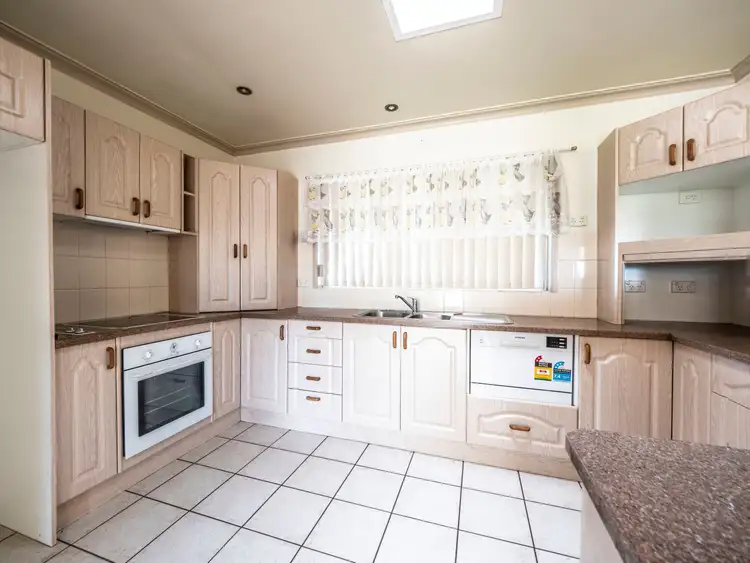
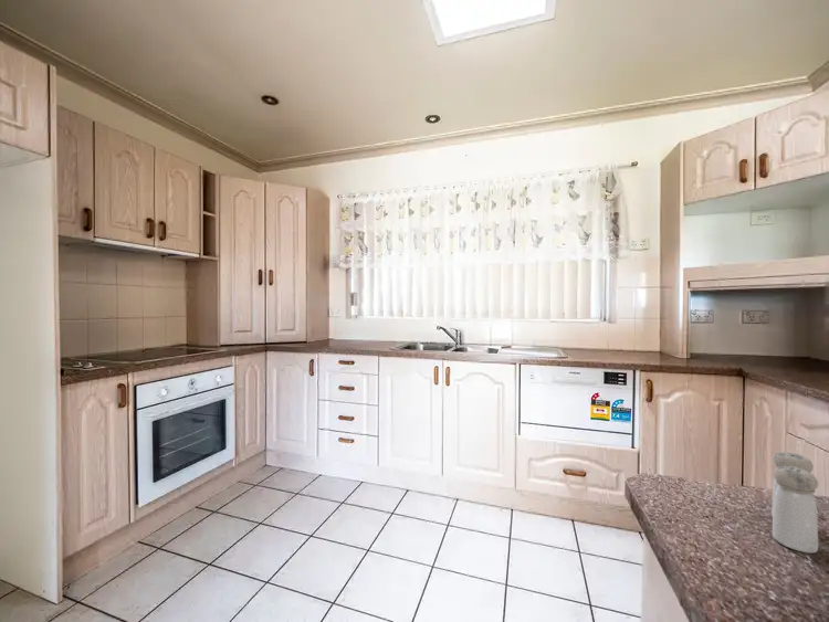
+ salt and pepper shaker [770,451,819,555]
